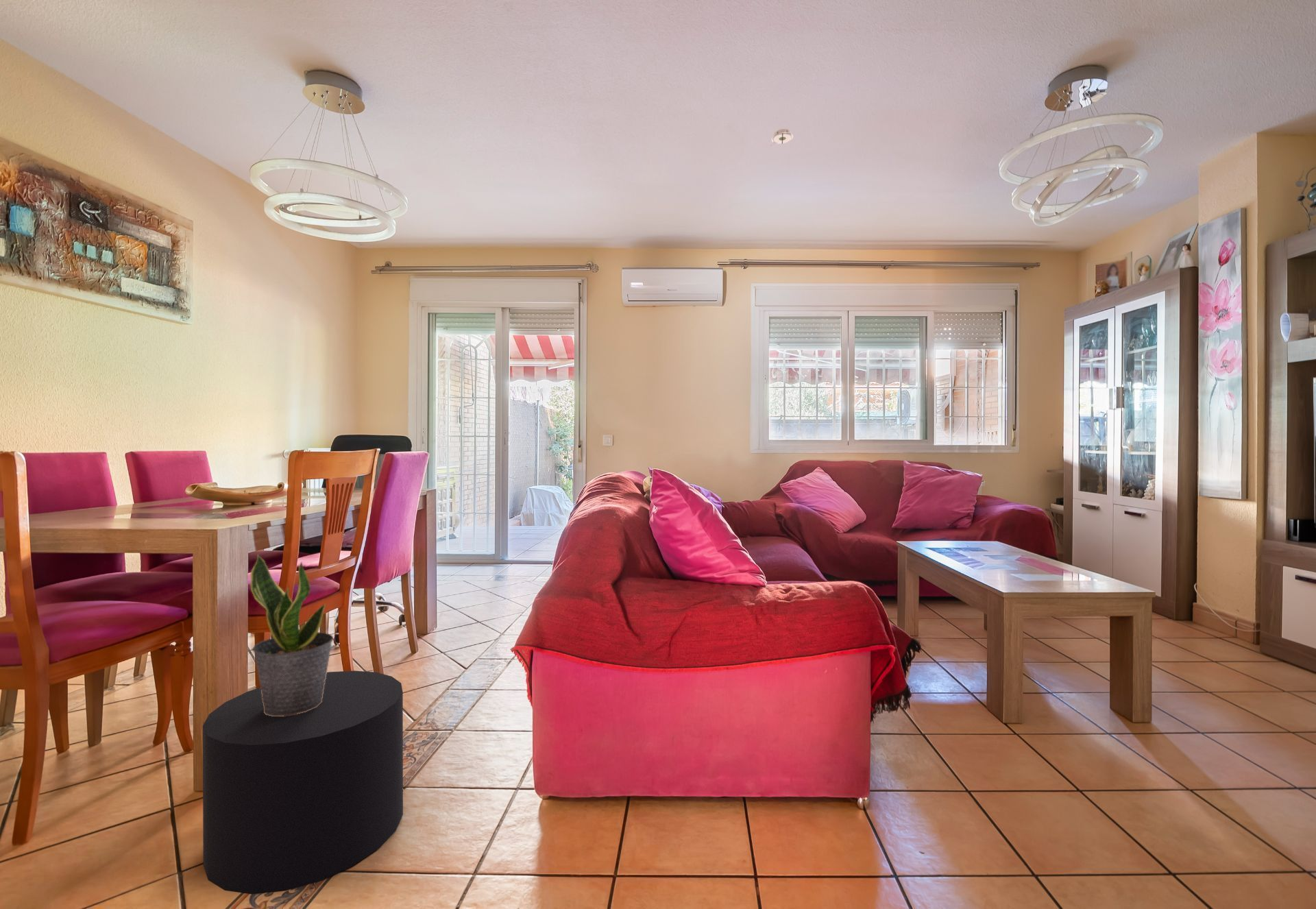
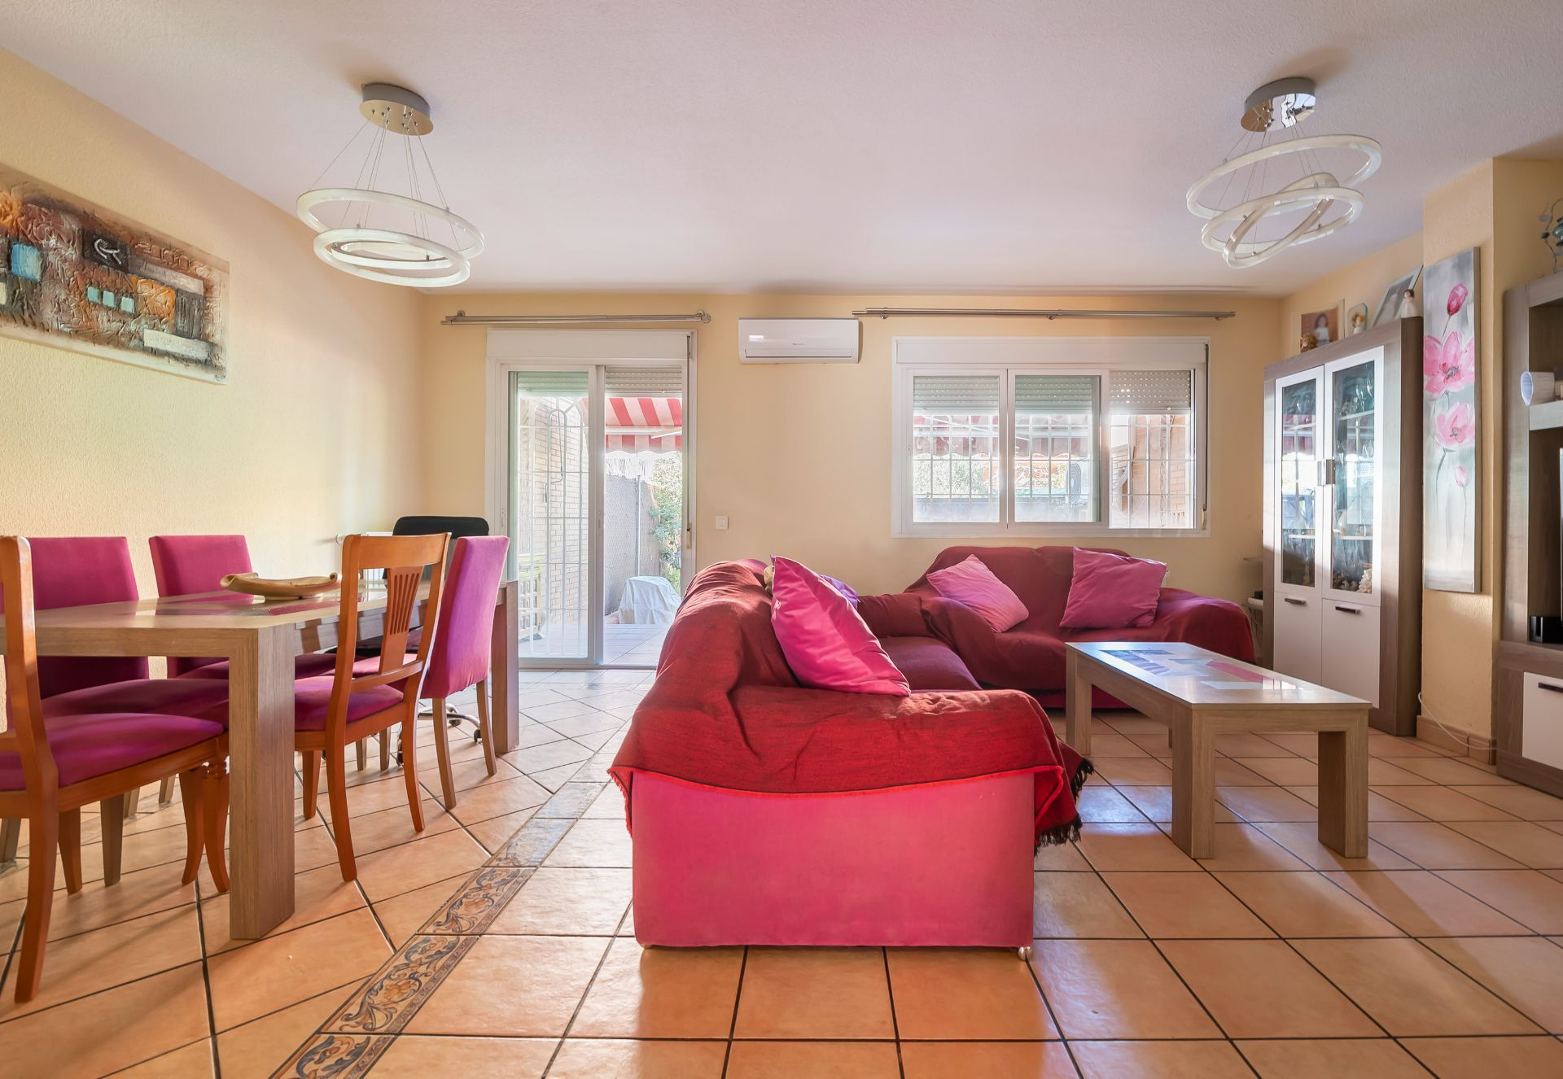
- smoke detector [770,128,794,146]
- stool [202,670,404,895]
- potted plant [249,554,334,716]
